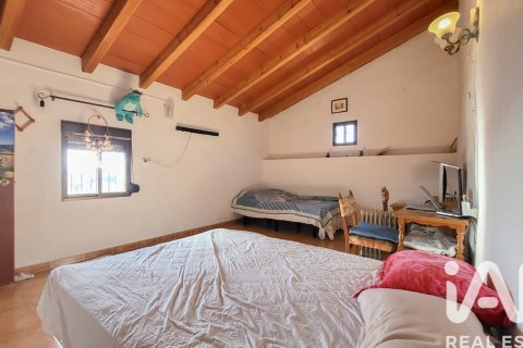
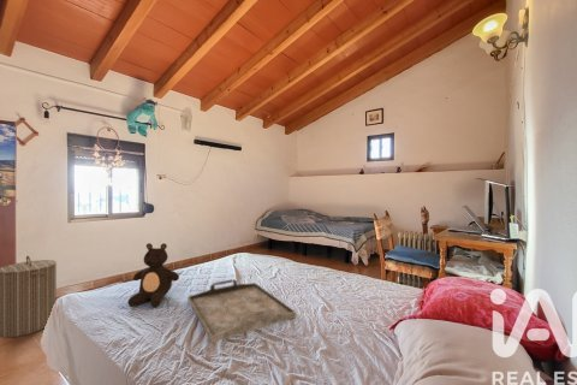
+ serving tray [186,279,297,344]
+ laundry hamper [0,255,58,339]
+ teddy bear [127,242,180,308]
